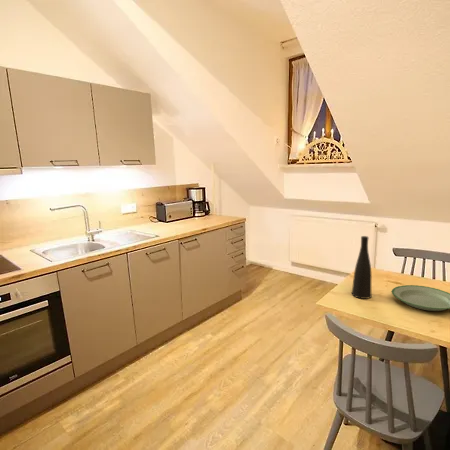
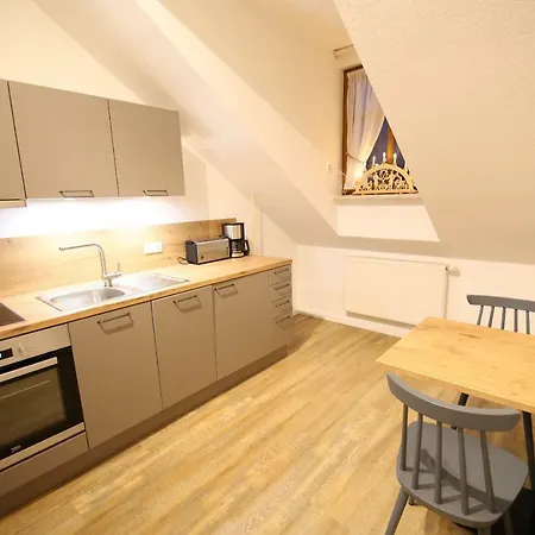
- plate [391,284,450,312]
- vase [351,235,373,300]
